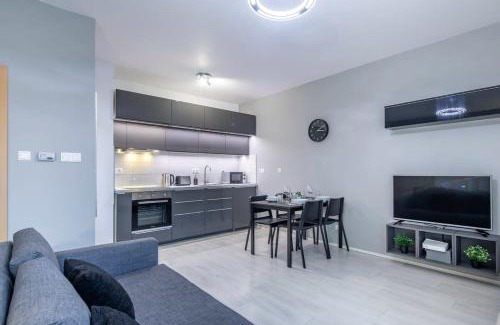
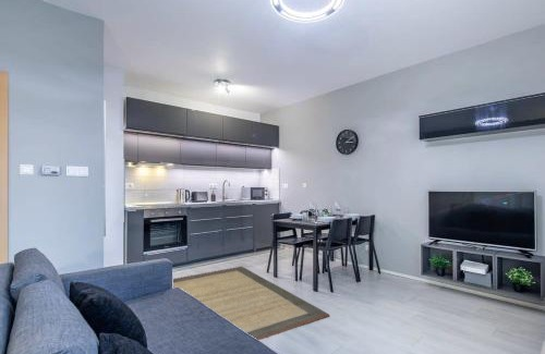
+ rug [172,266,330,341]
